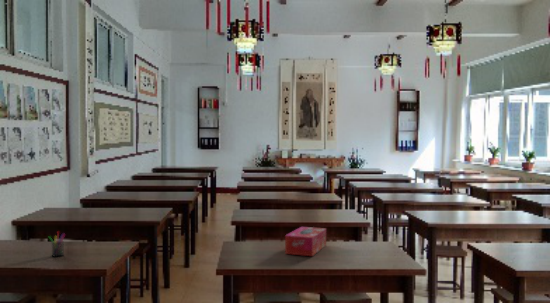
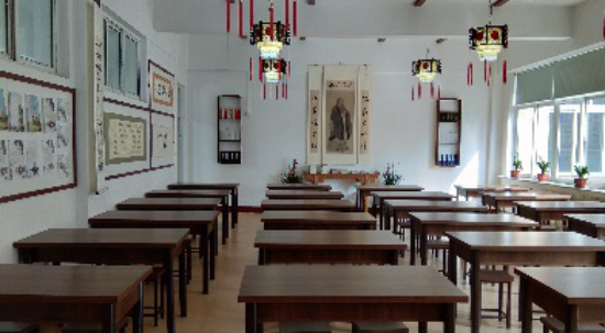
- pen holder [48,230,66,258]
- tissue box [284,226,327,257]
